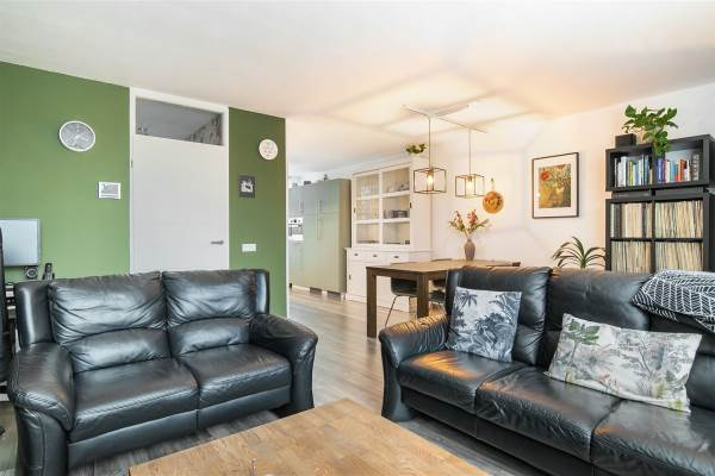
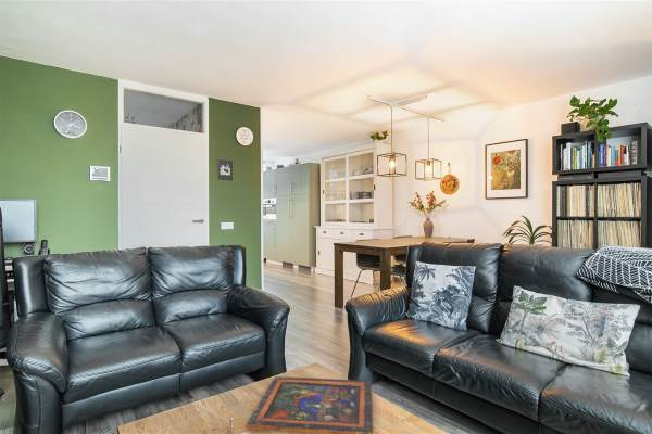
+ painted panel [246,375,374,434]
